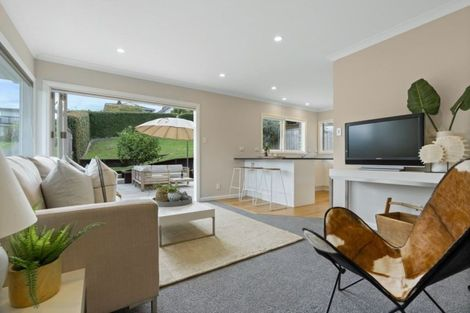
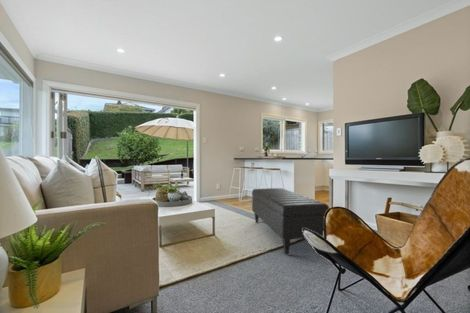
+ ottoman [251,187,330,256]
